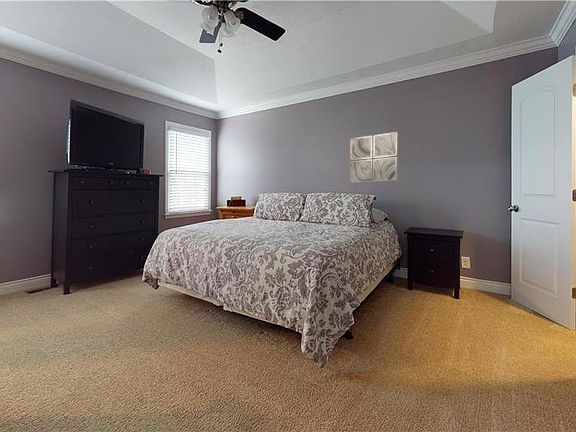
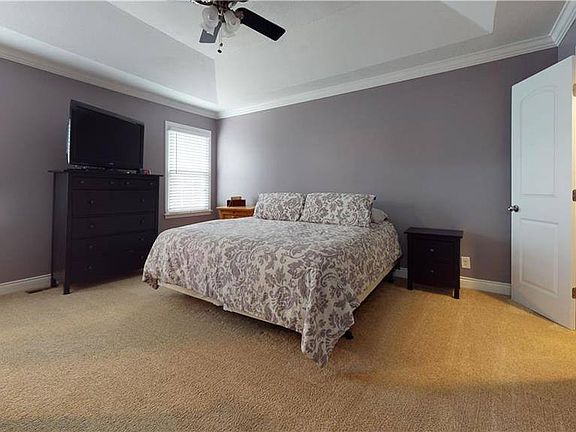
- wall art [349,131,399,185]
